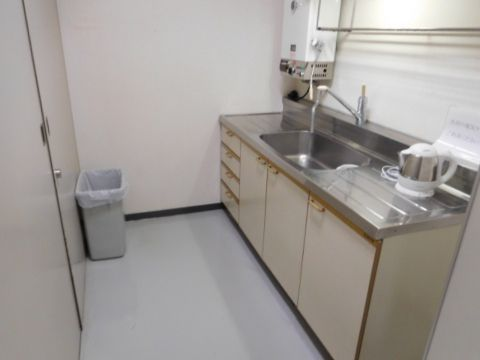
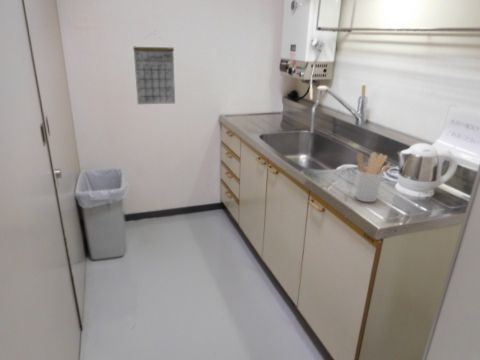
+ calendar [132,32,176,105]
+ utensil holder [354,151,391,203]
